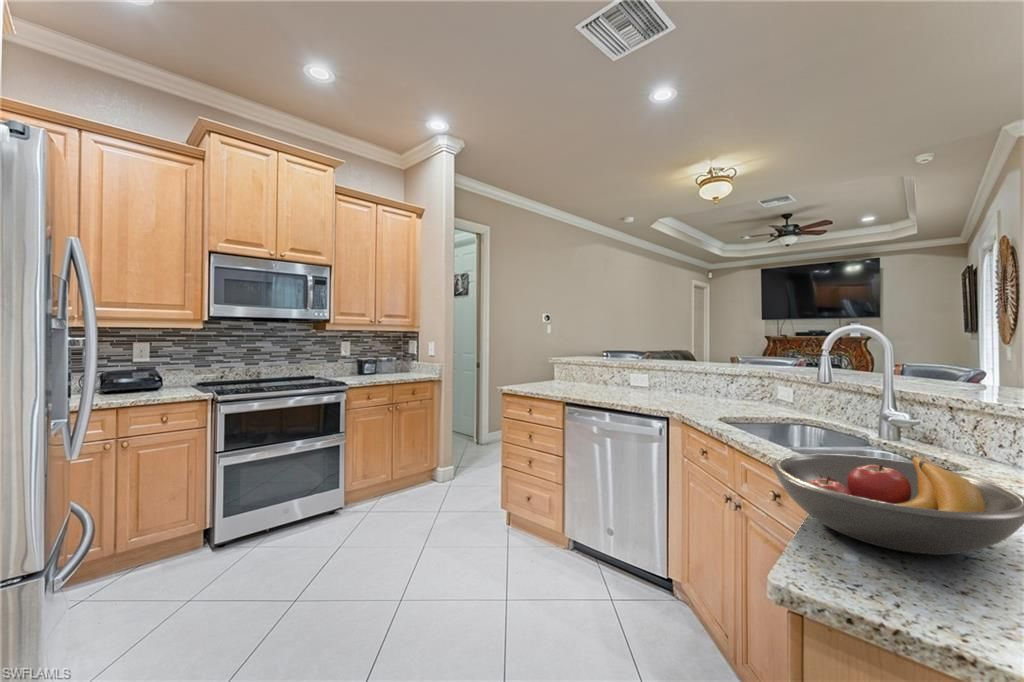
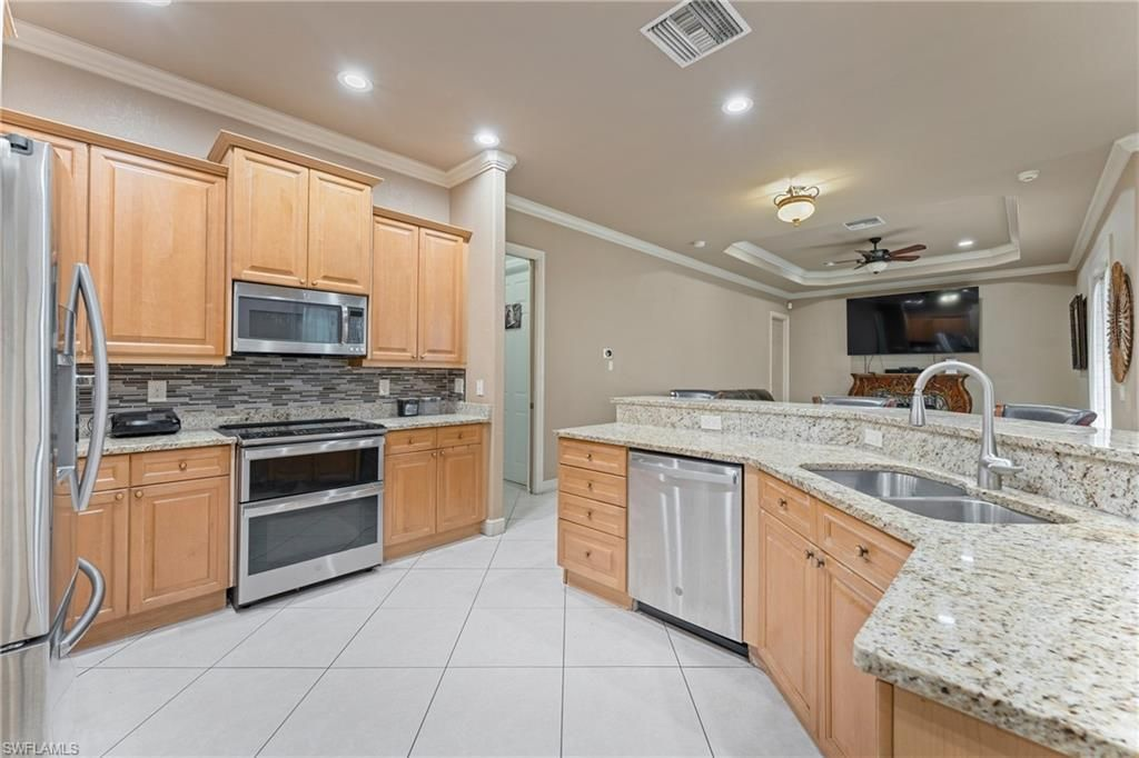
- fruit bowl [771,453,1024,556]
